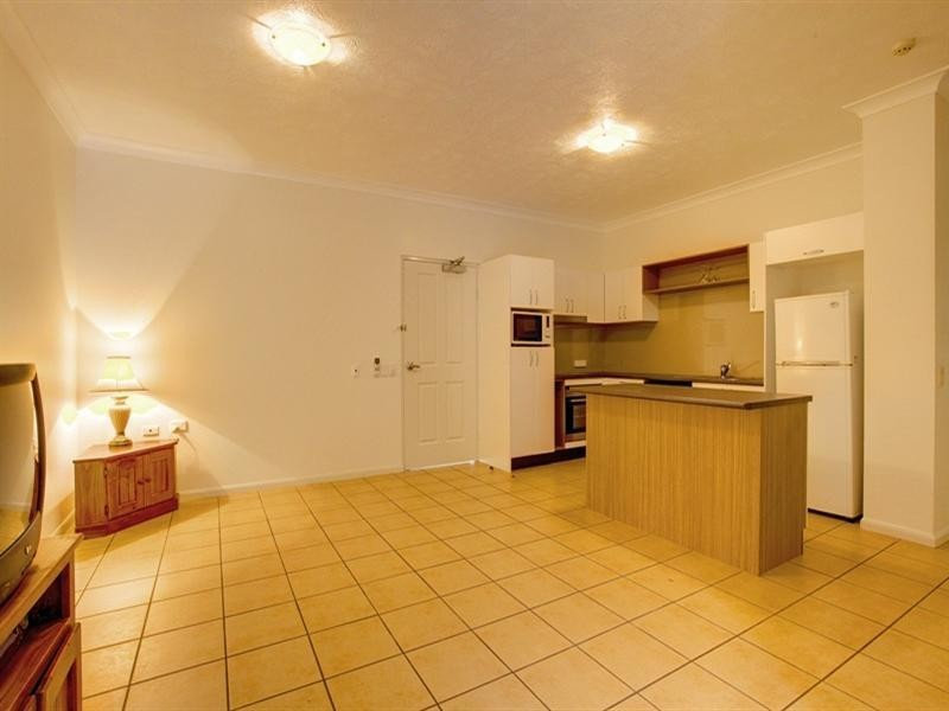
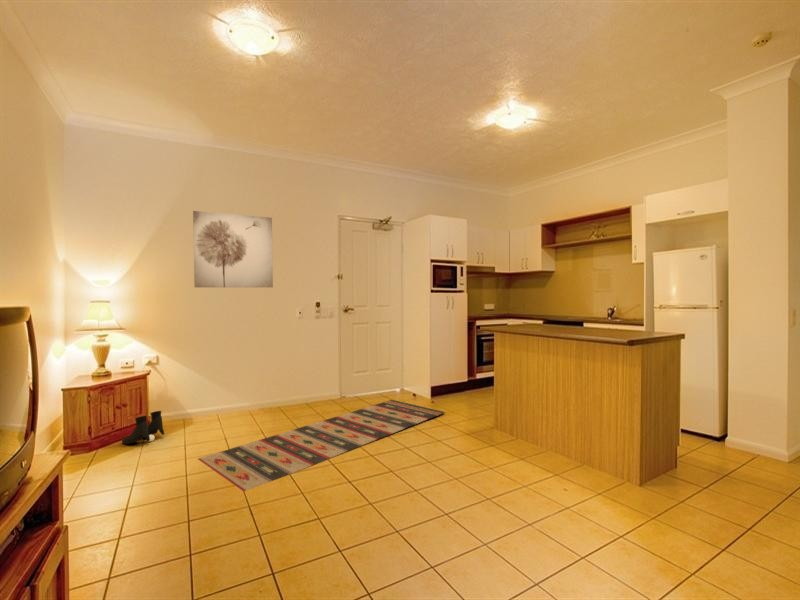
+ wall art [192,210,274,288]
+ rug [197,399,446,492]
+ boots [121,410,165,445]
